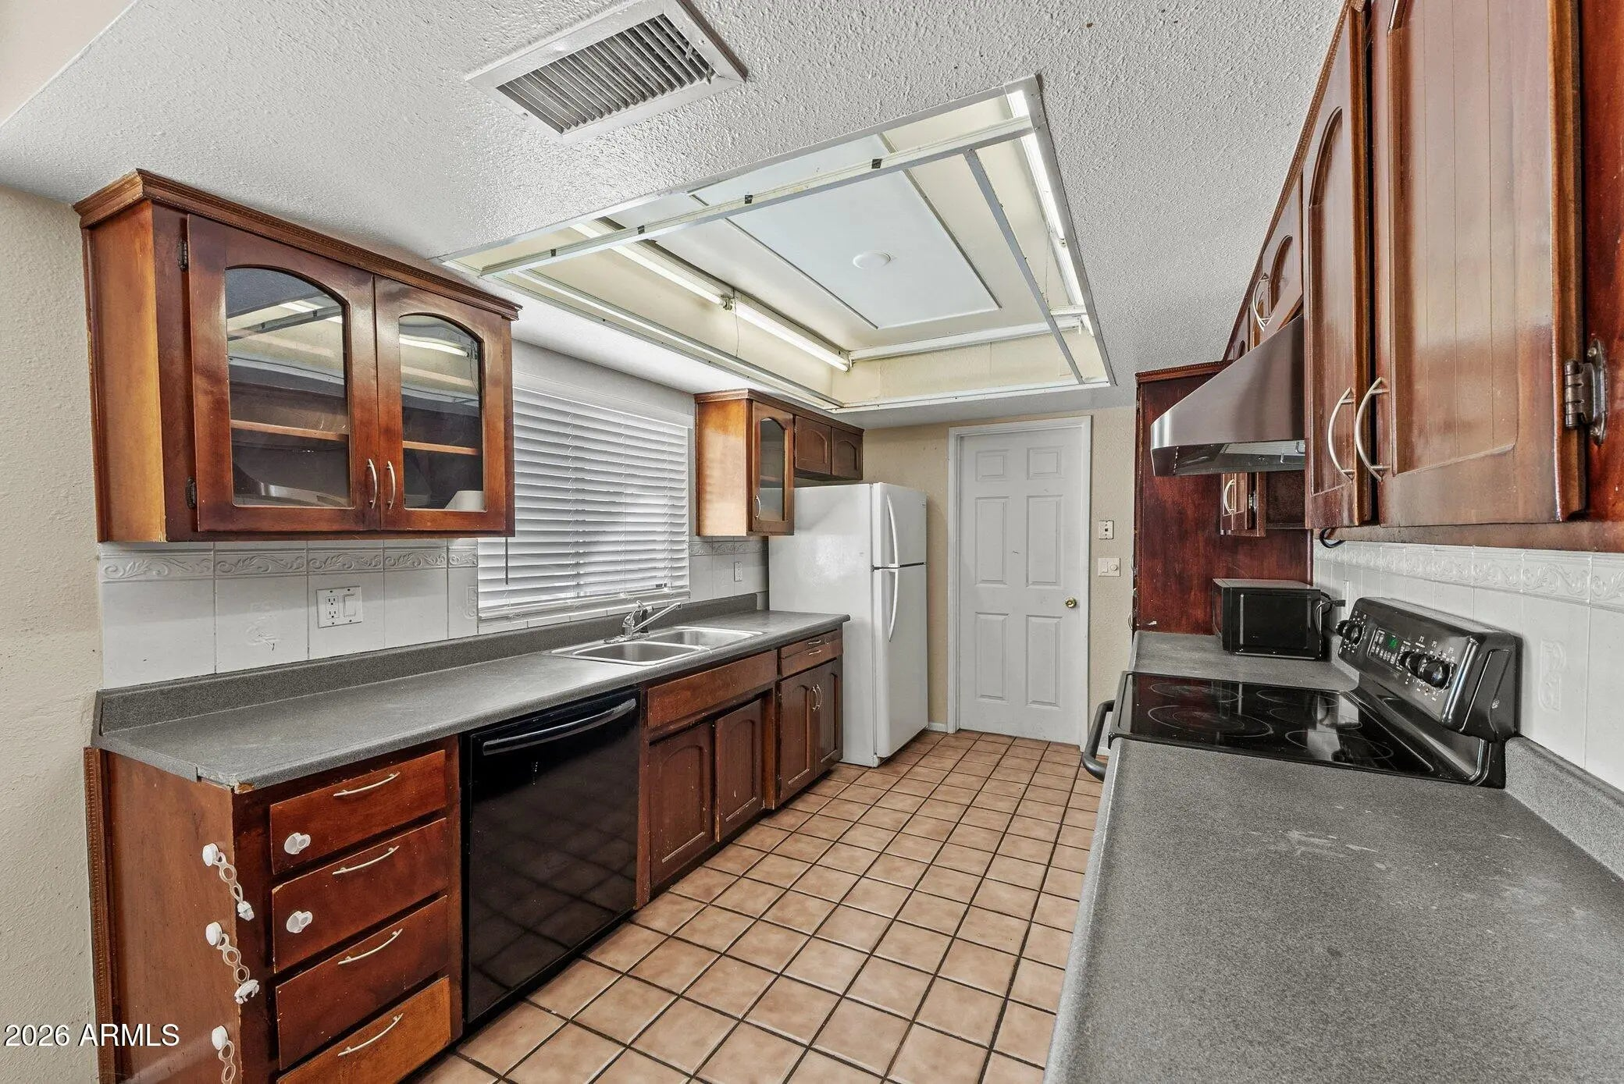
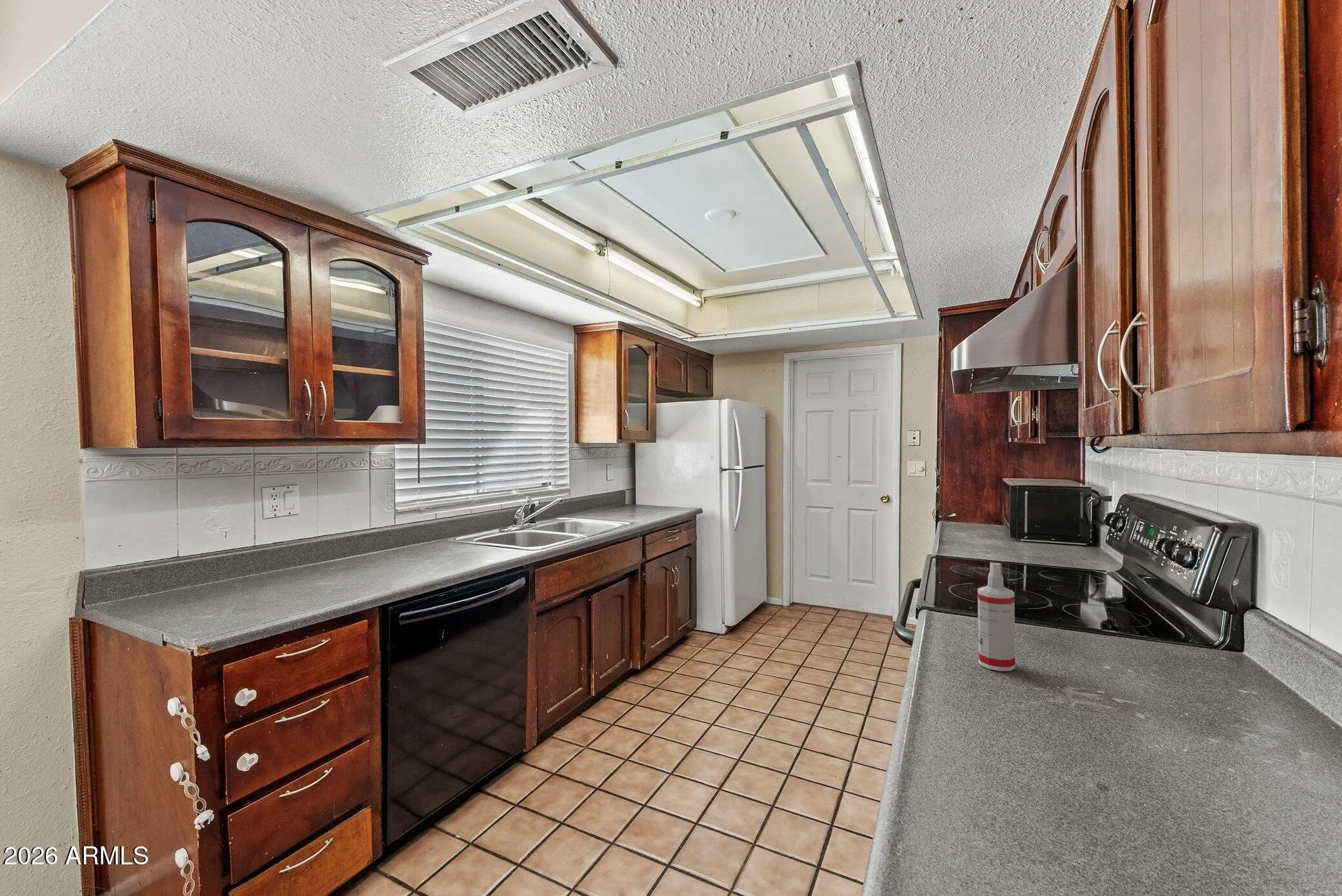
+ spray bottle [977,562,1016,672]
